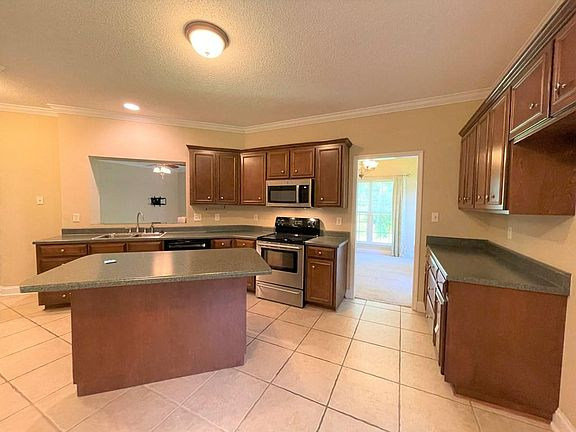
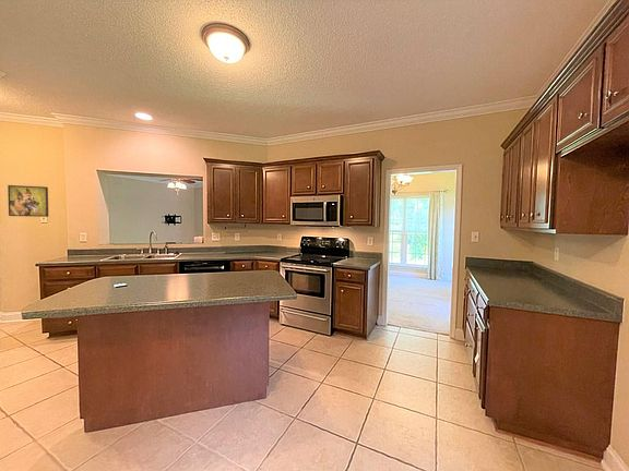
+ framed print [7,184,49,218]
